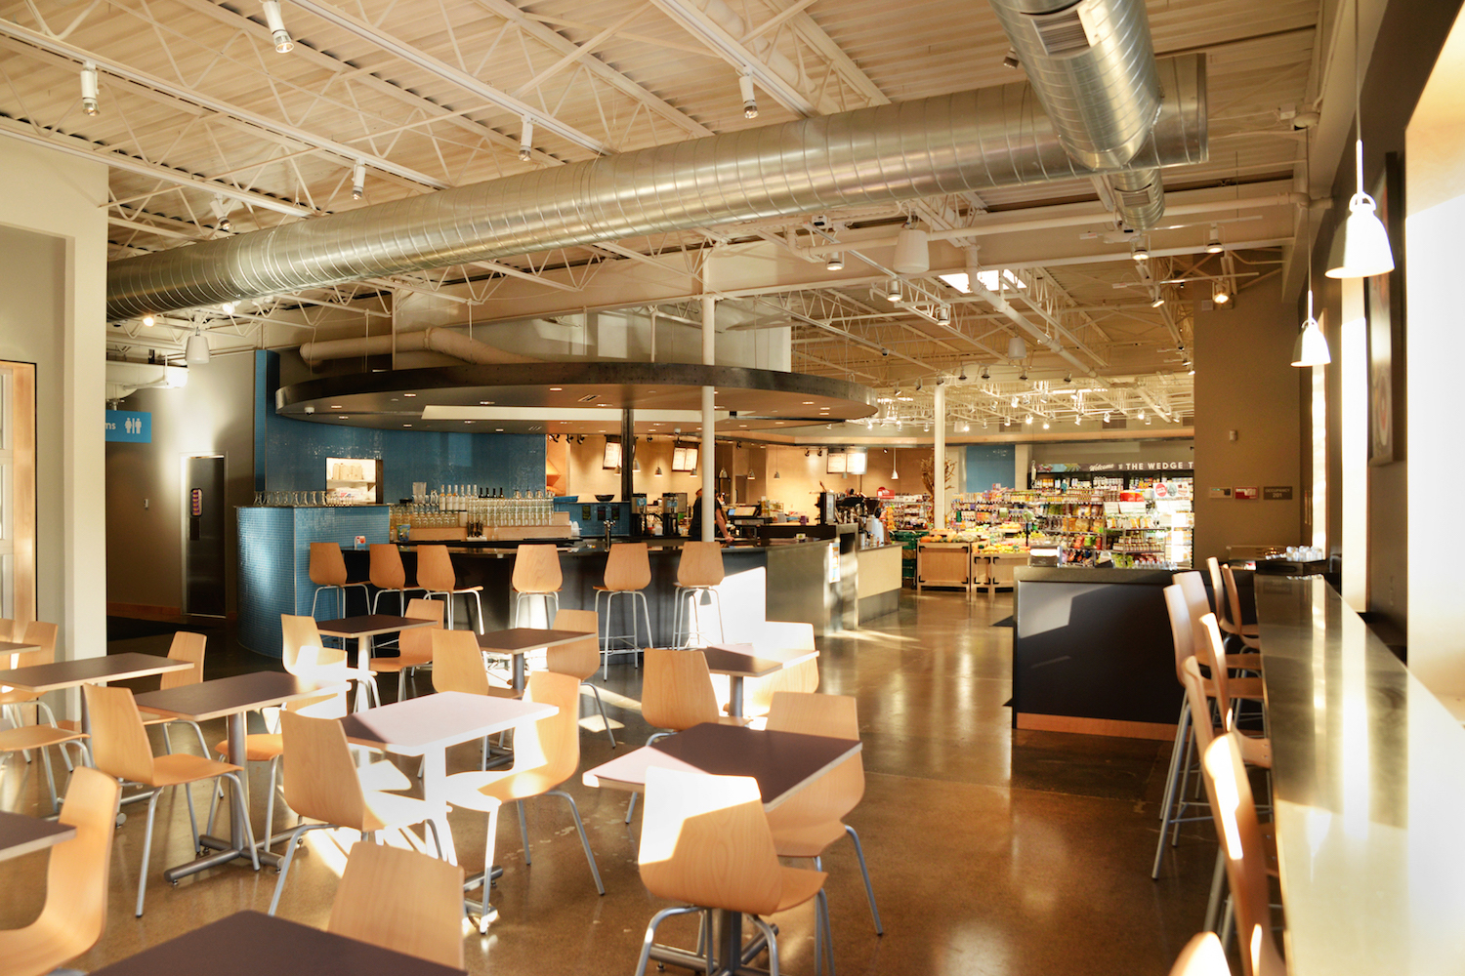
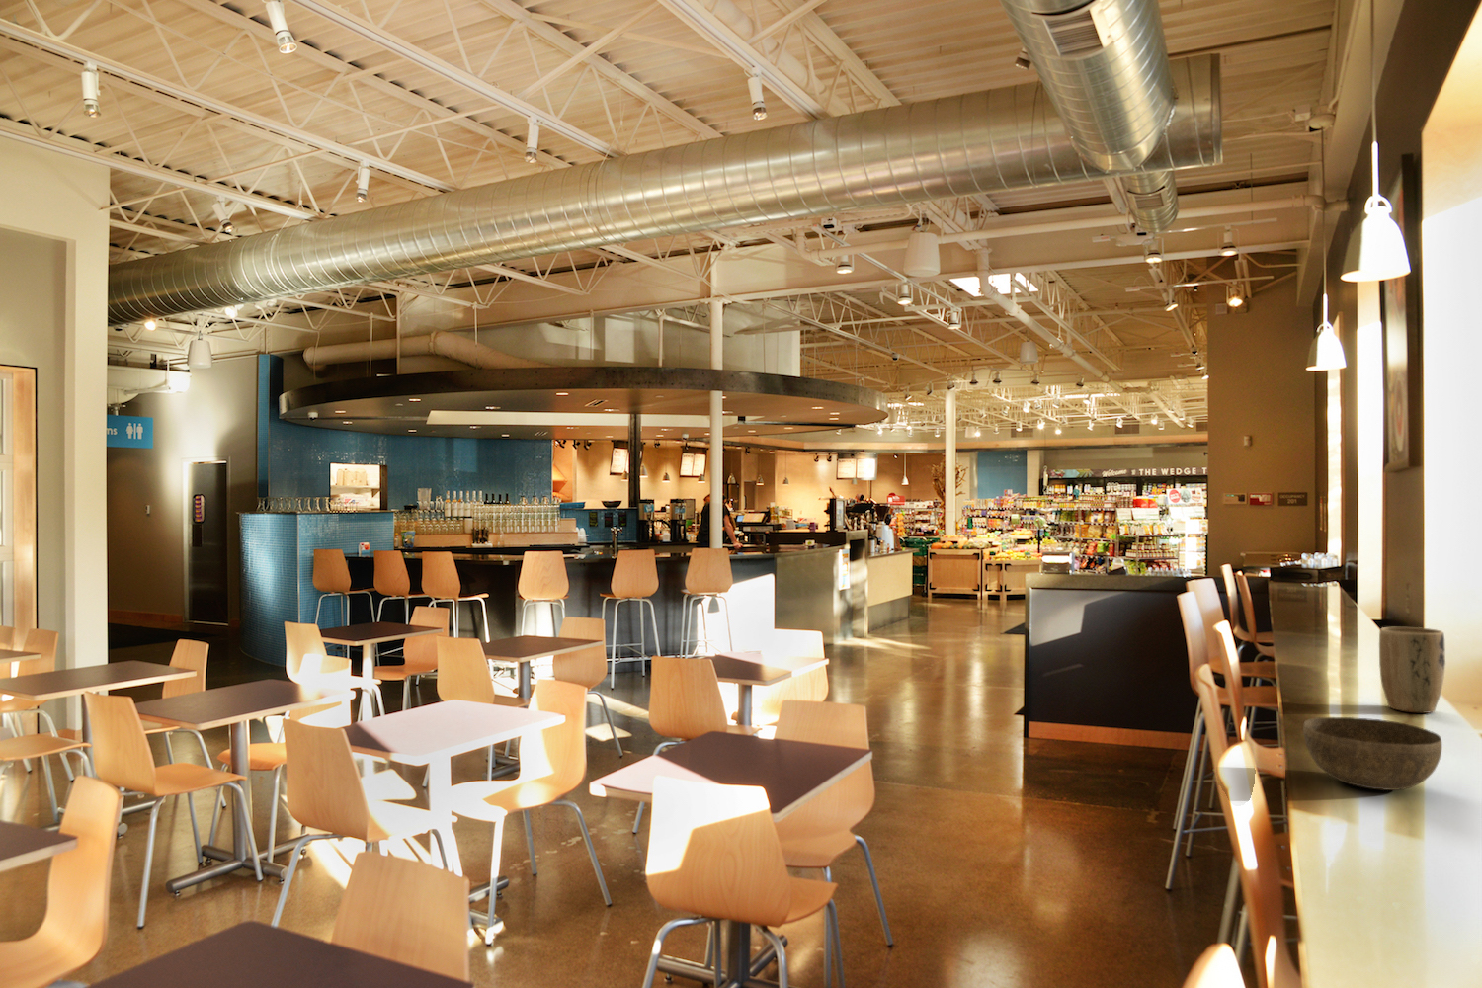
+ bowl [1302,717,1443,792]
+ plant pot [1378,626,1447,715]
